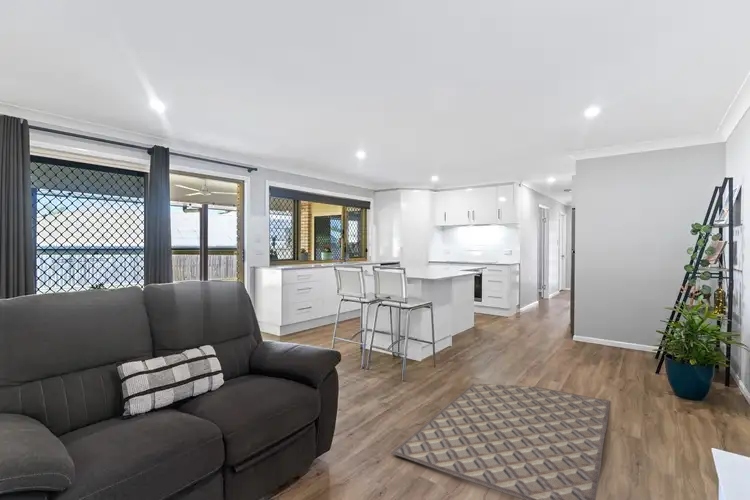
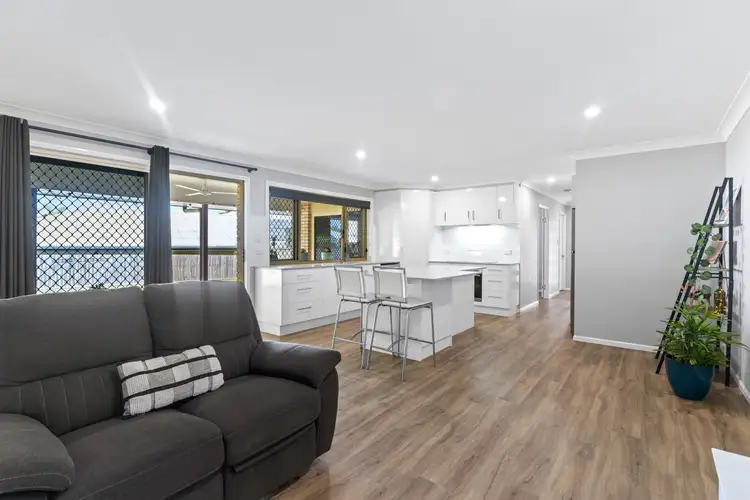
- rug [390,383,611,500]
